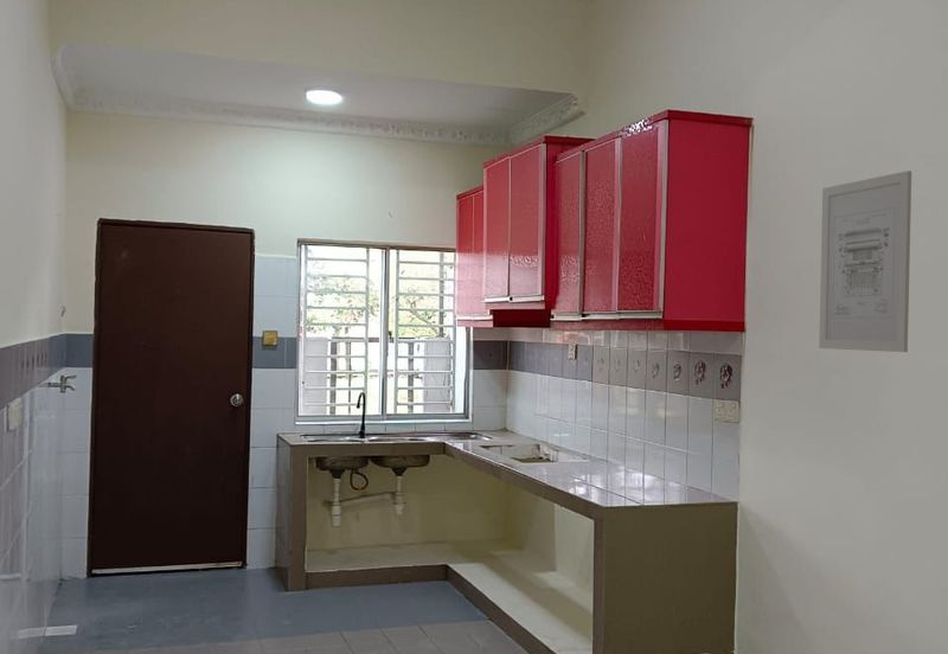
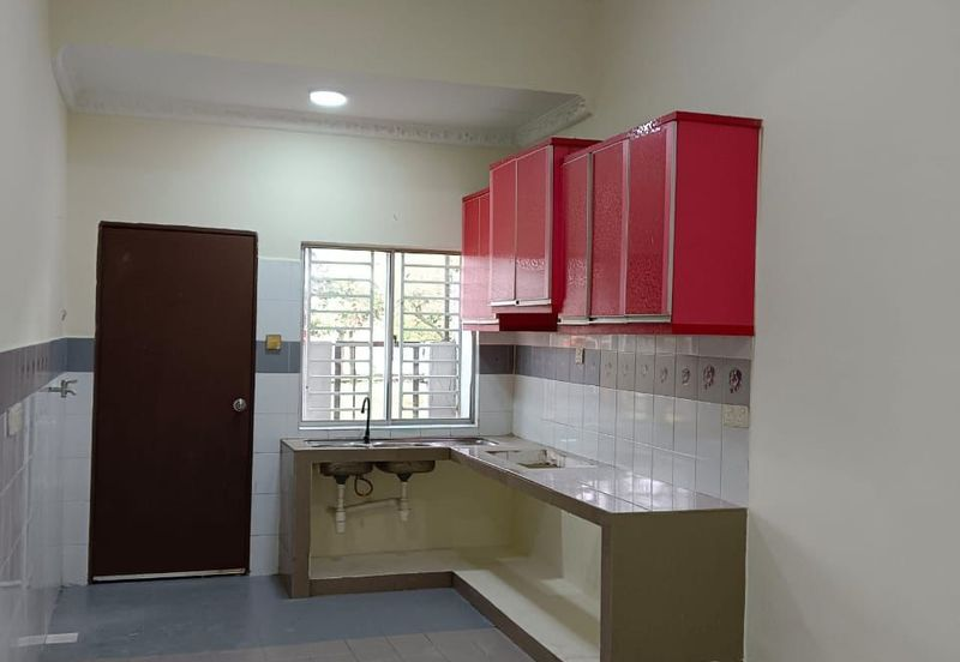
- wall art [818,169,912,353]
